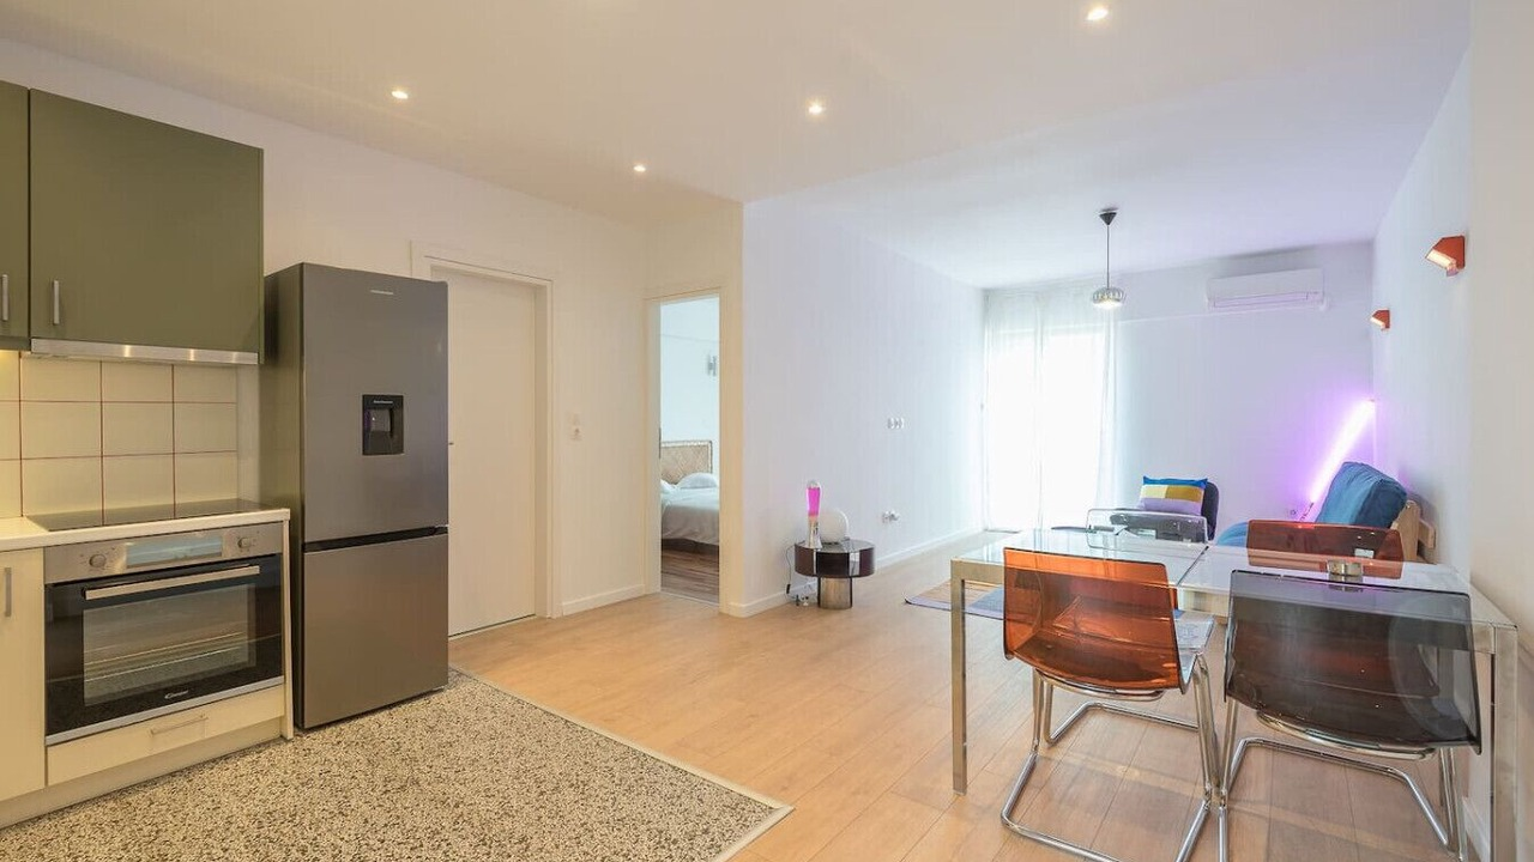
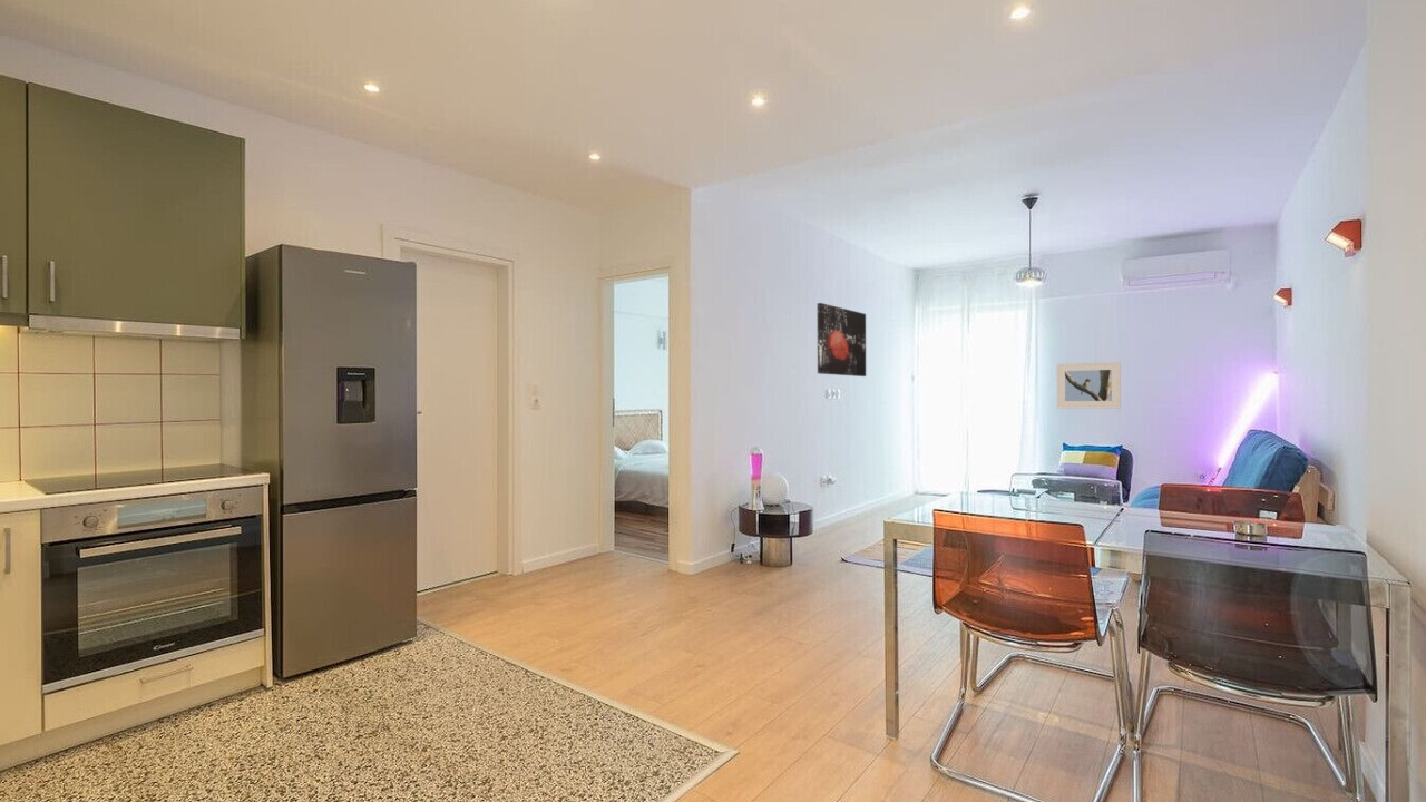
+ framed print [1056,361,1122,410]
+ wall art [817,302,867,378]
